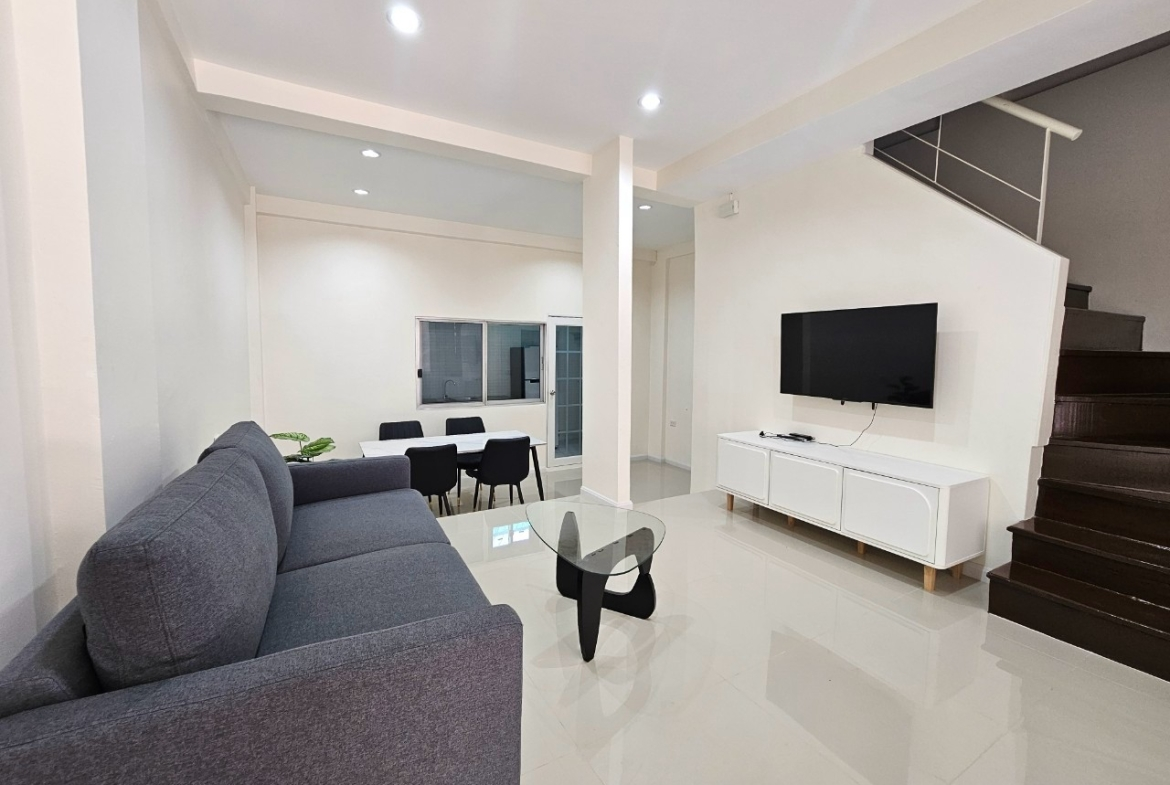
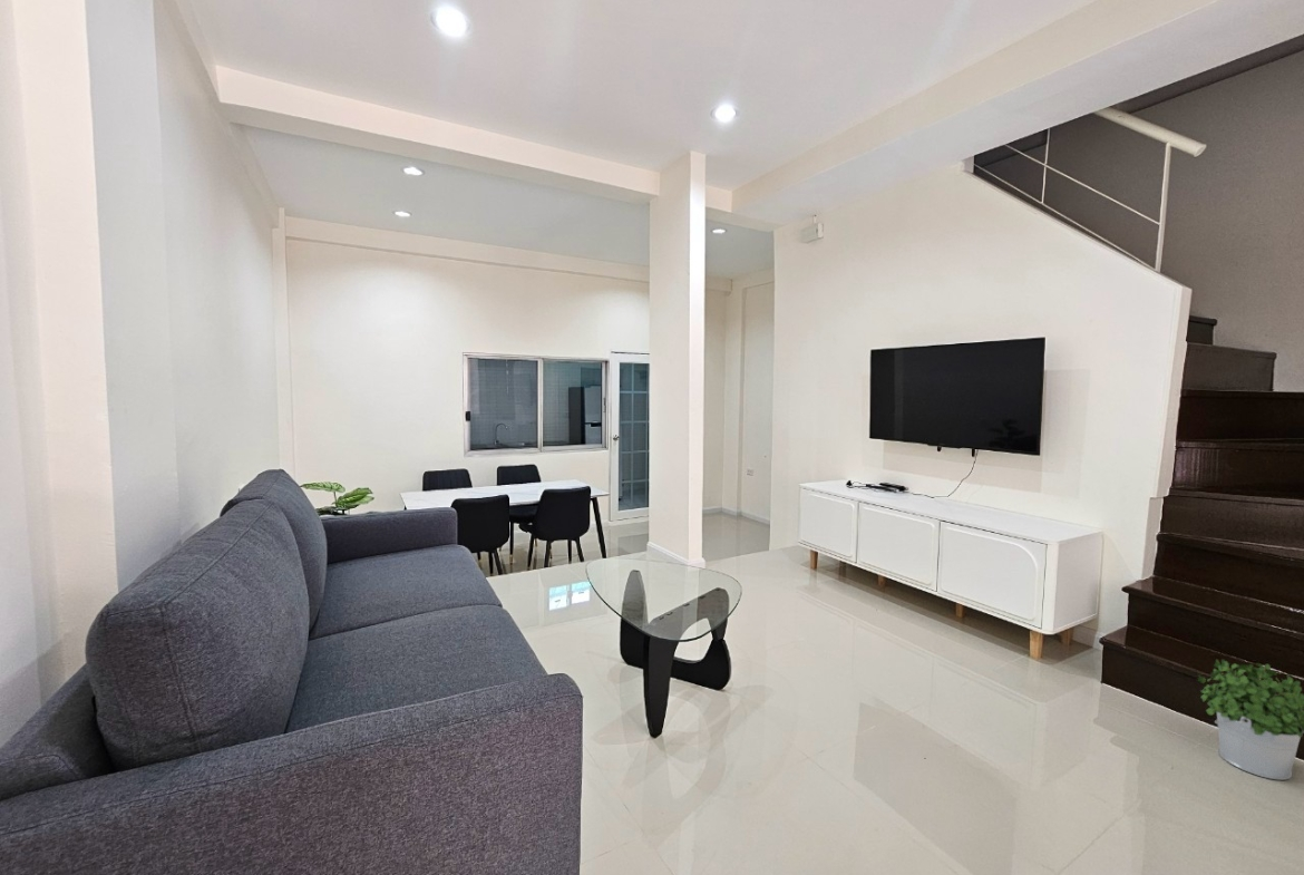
+ potted plant [1195,658,1304,781]
